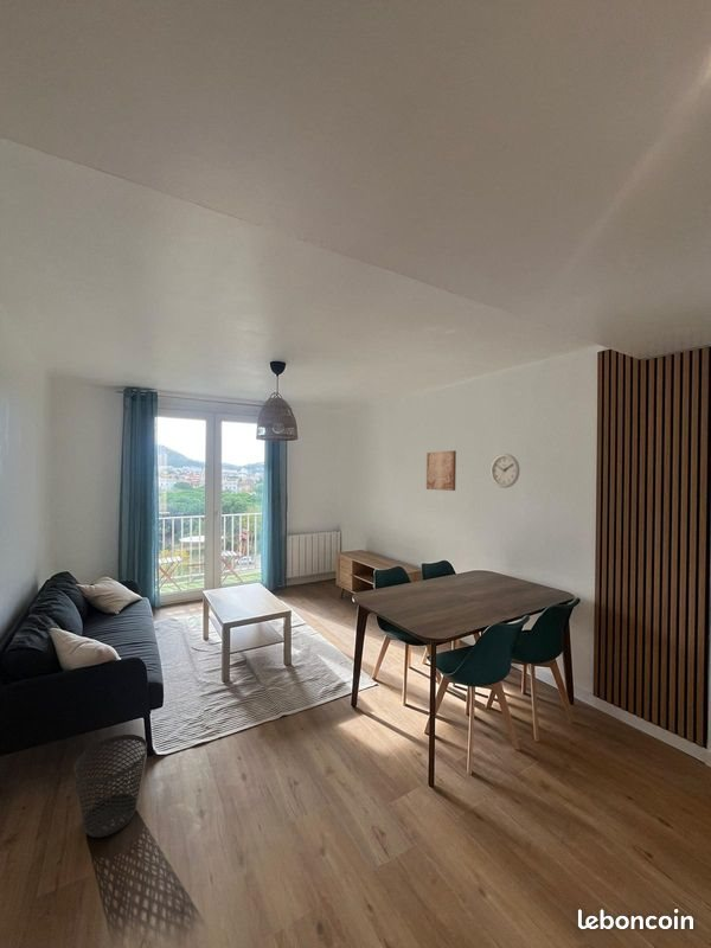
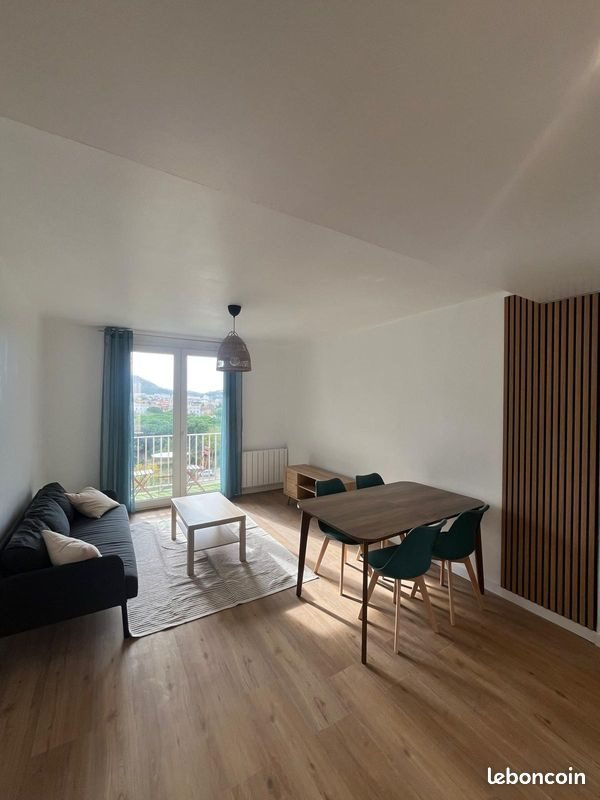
- wall art [425,450,457,492]
- wastebasket [73,734,148,839]
- wall clock [489,453,521,489]
